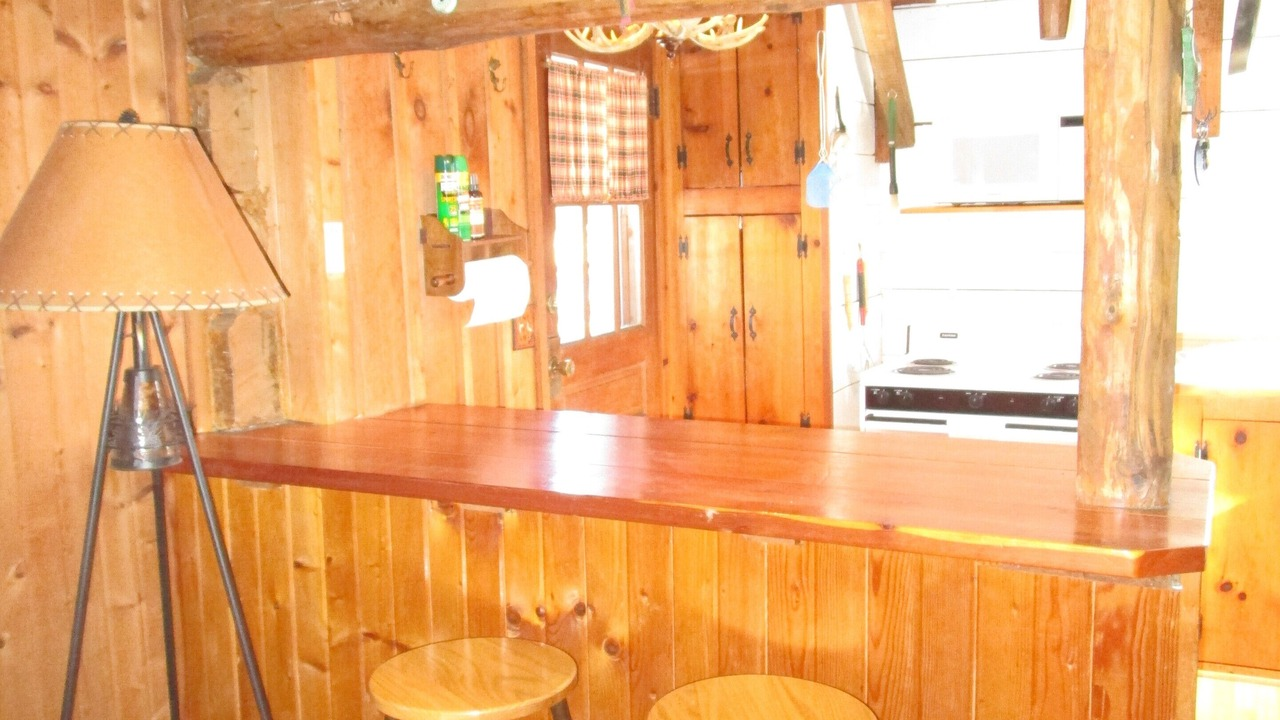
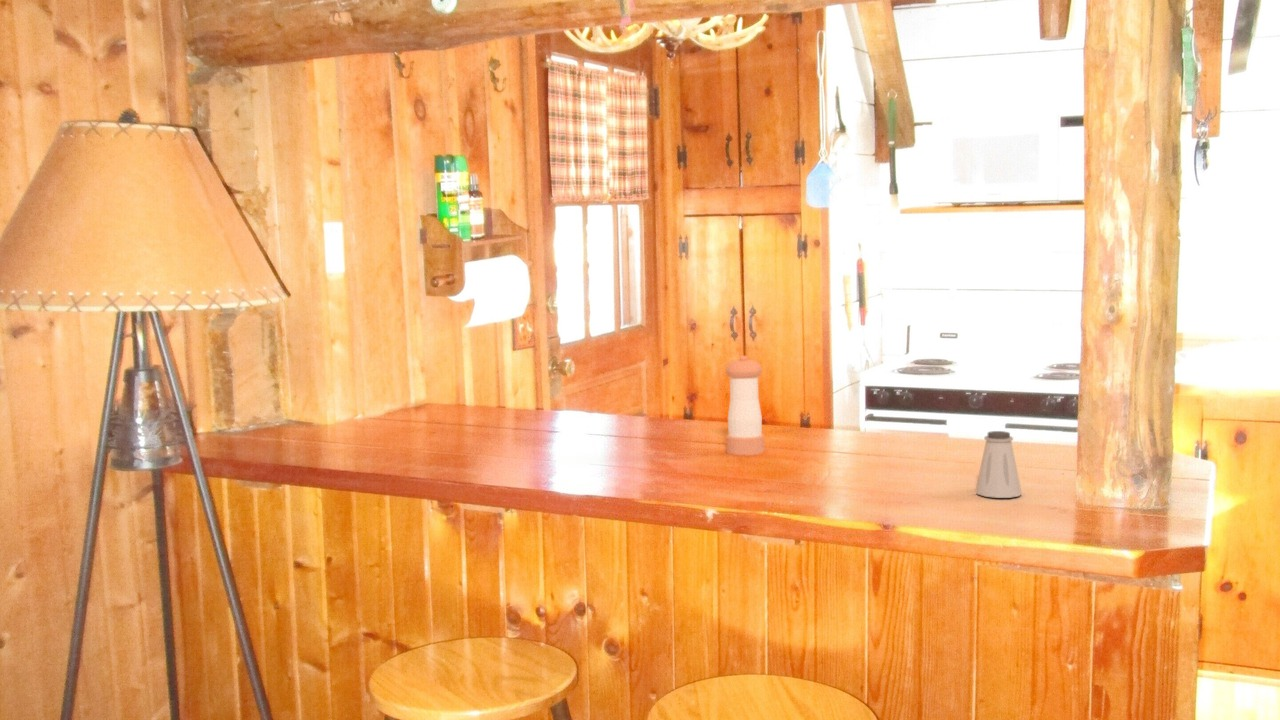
+ pepper shaker [725,355,765,456]
+ saltshaker [974,430,1023,499]
